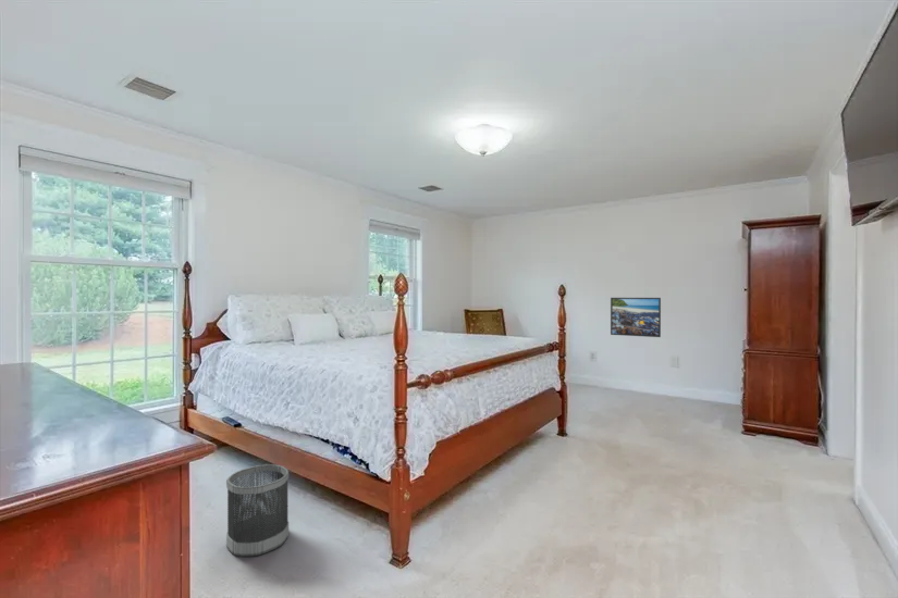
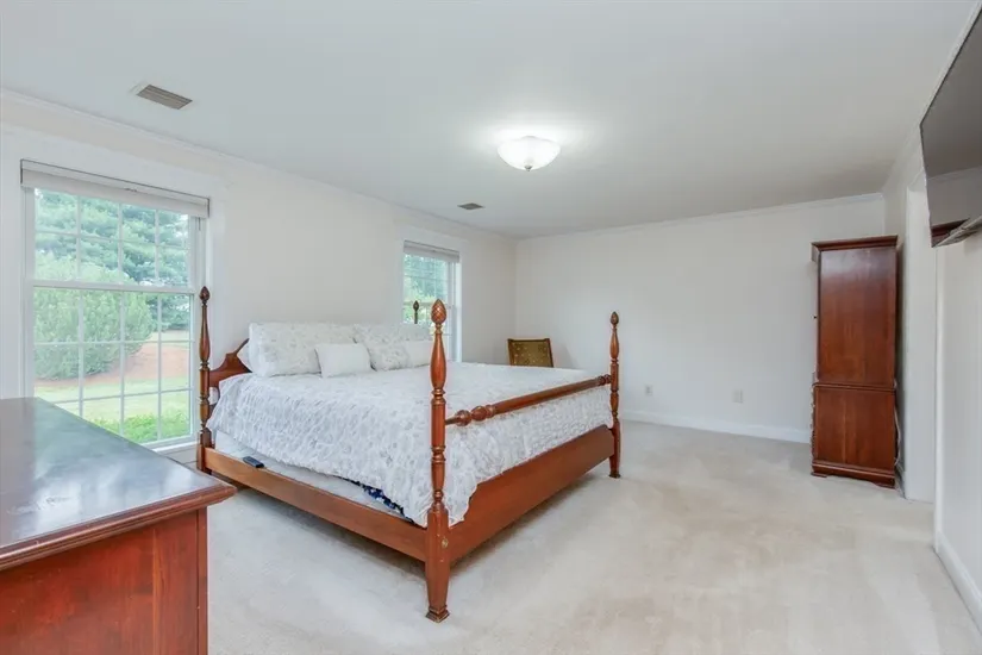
- wastebasket [225,463,290,558]
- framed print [610,297,662,338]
